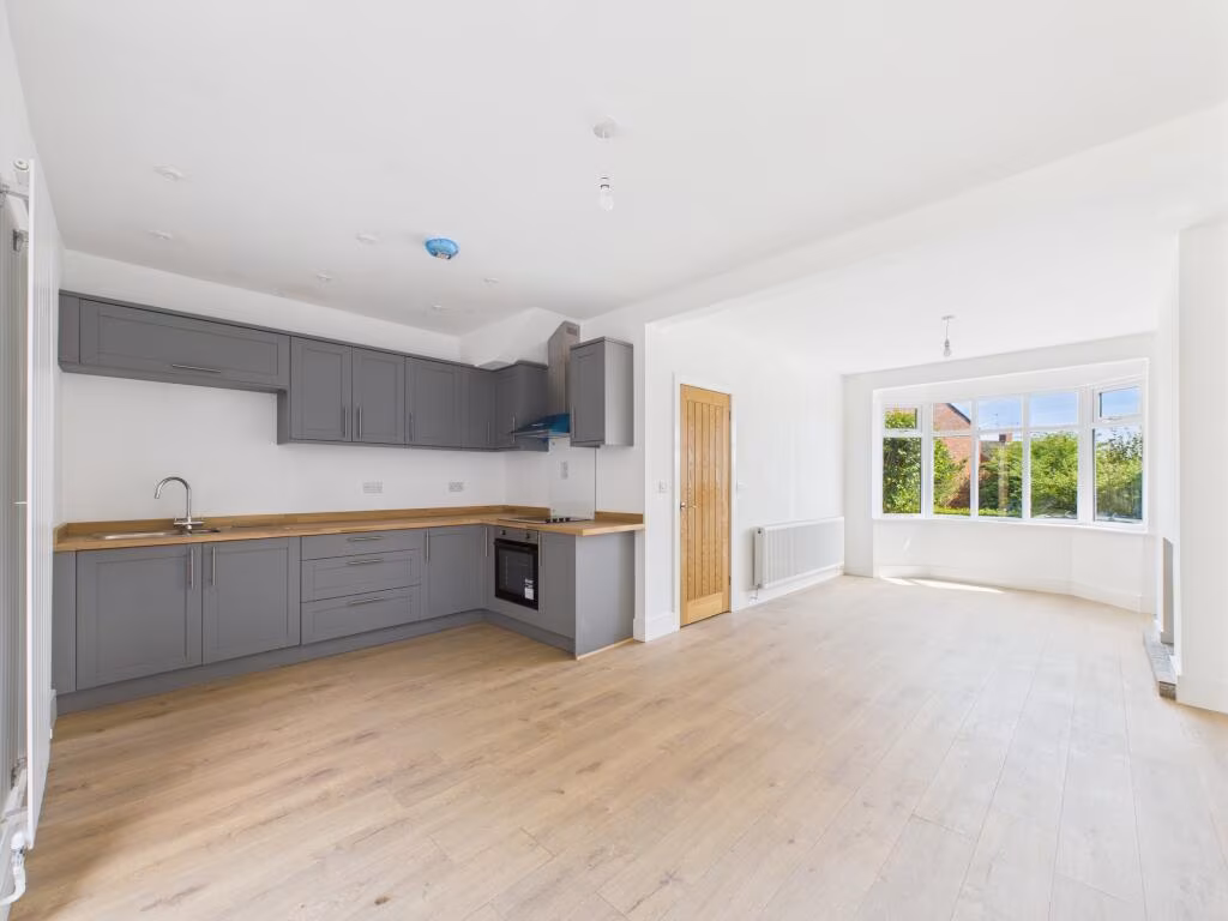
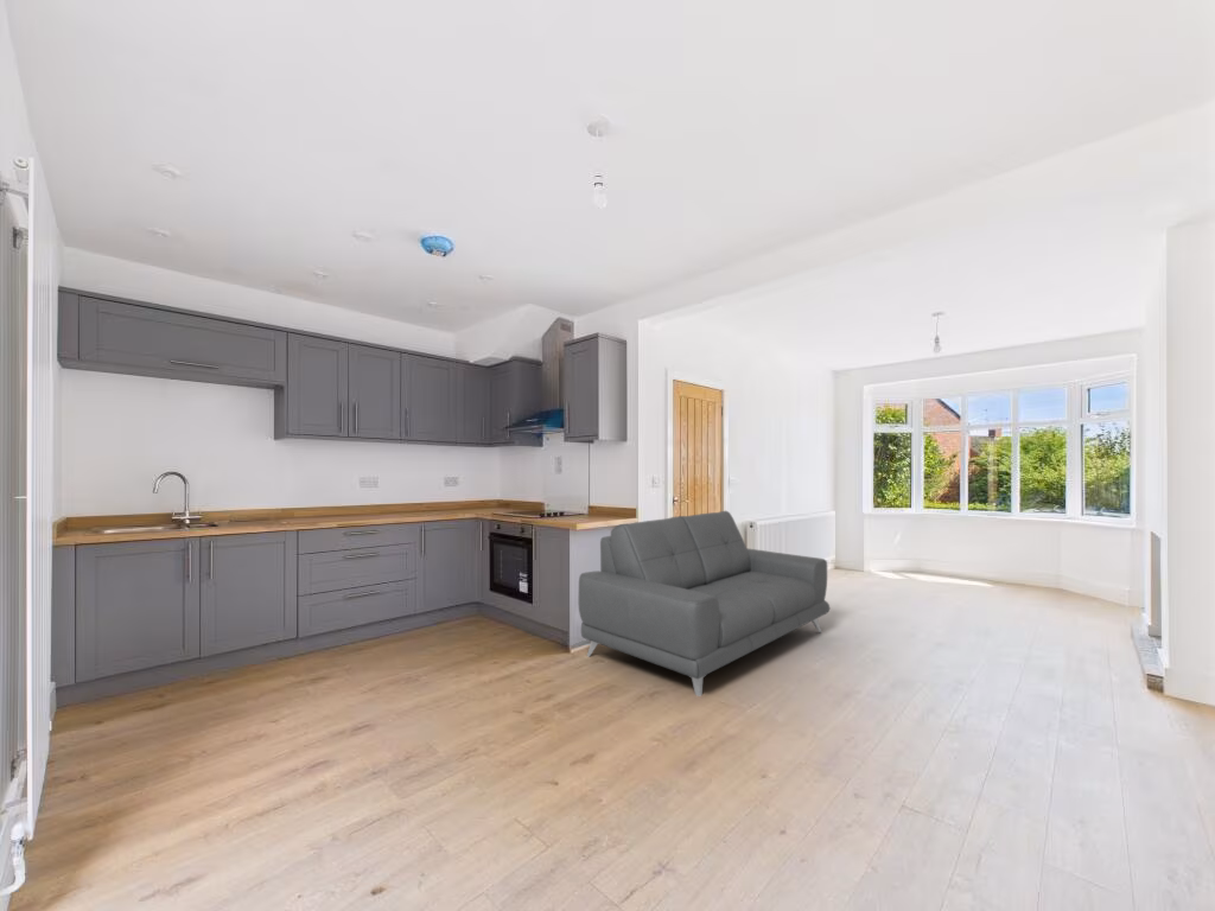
+ sofa [578,510,832,697]
